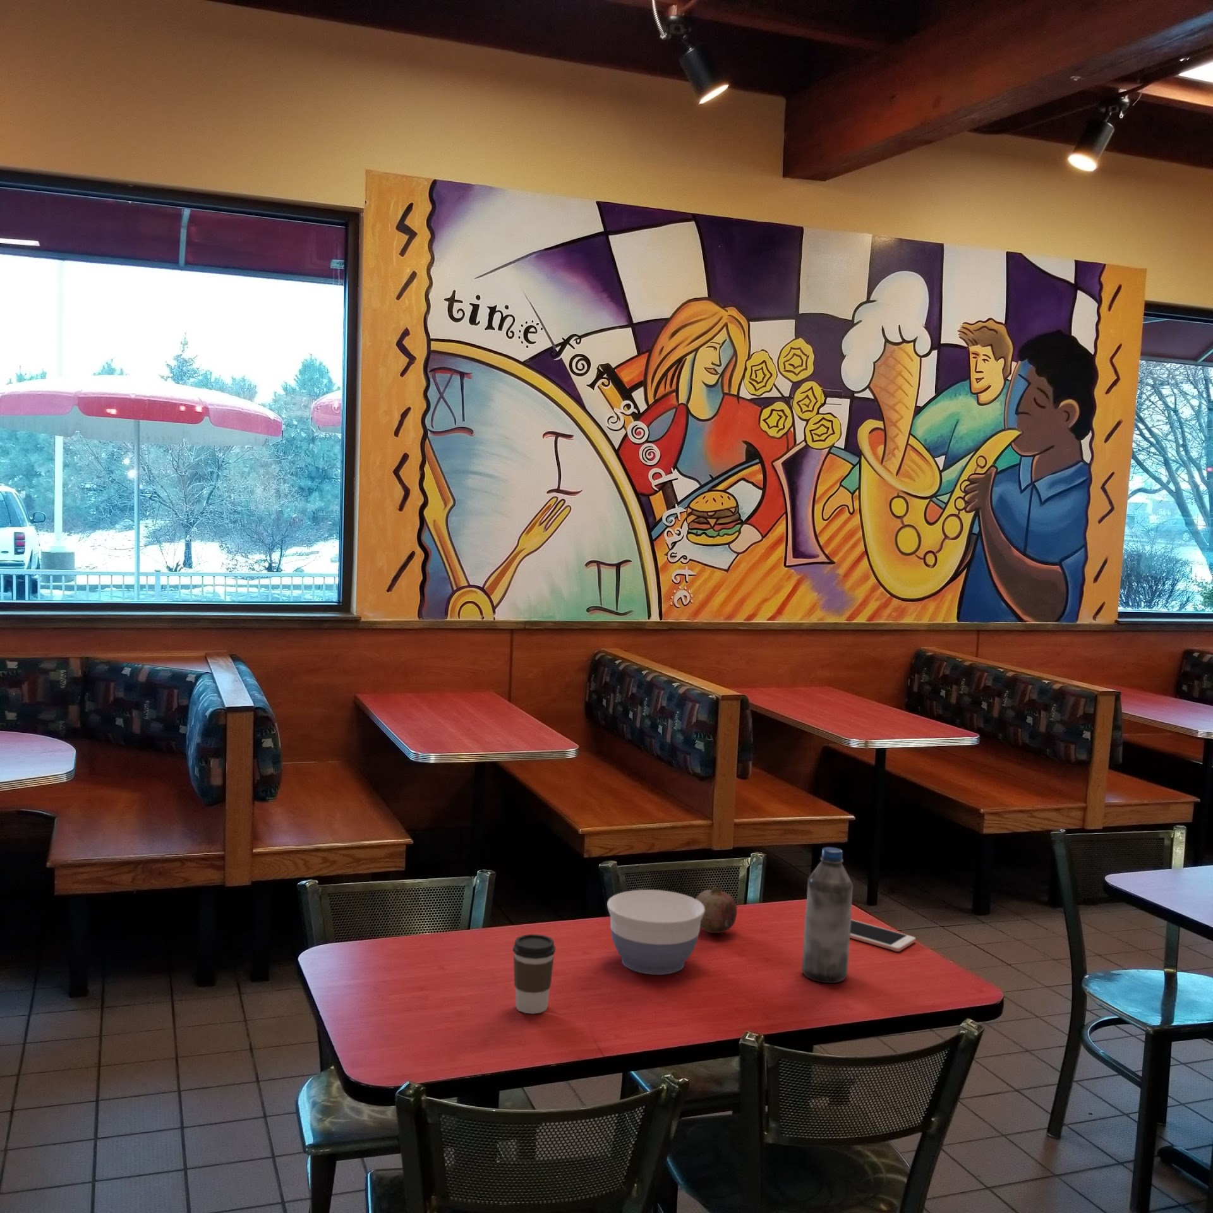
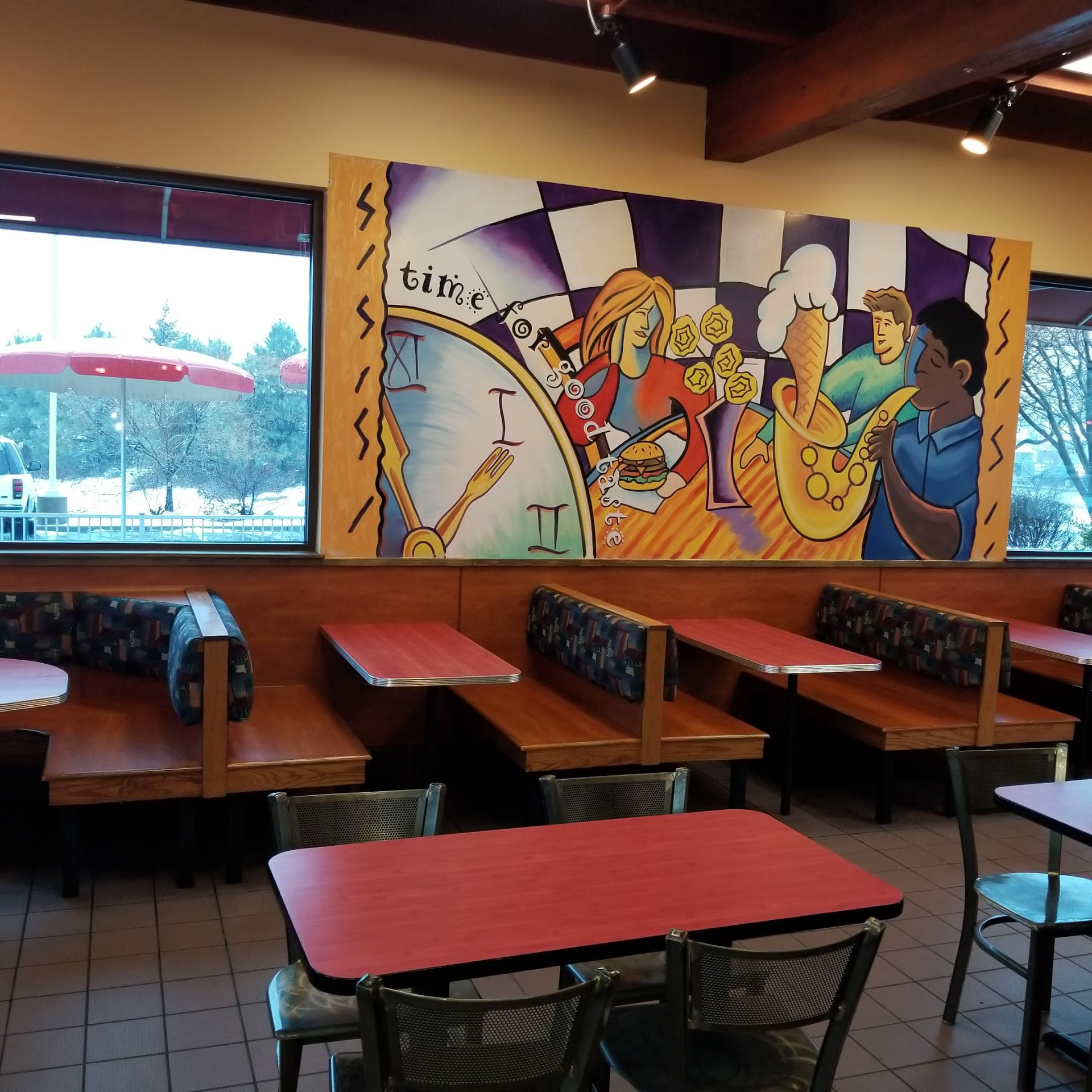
- water bottle [801,846,853,984]
- cell phone [850,919,916,952]
- bowl [606,889,704,975]
- coffee cup [512,934,557,1014]
- fruit [695,885,738,934]
